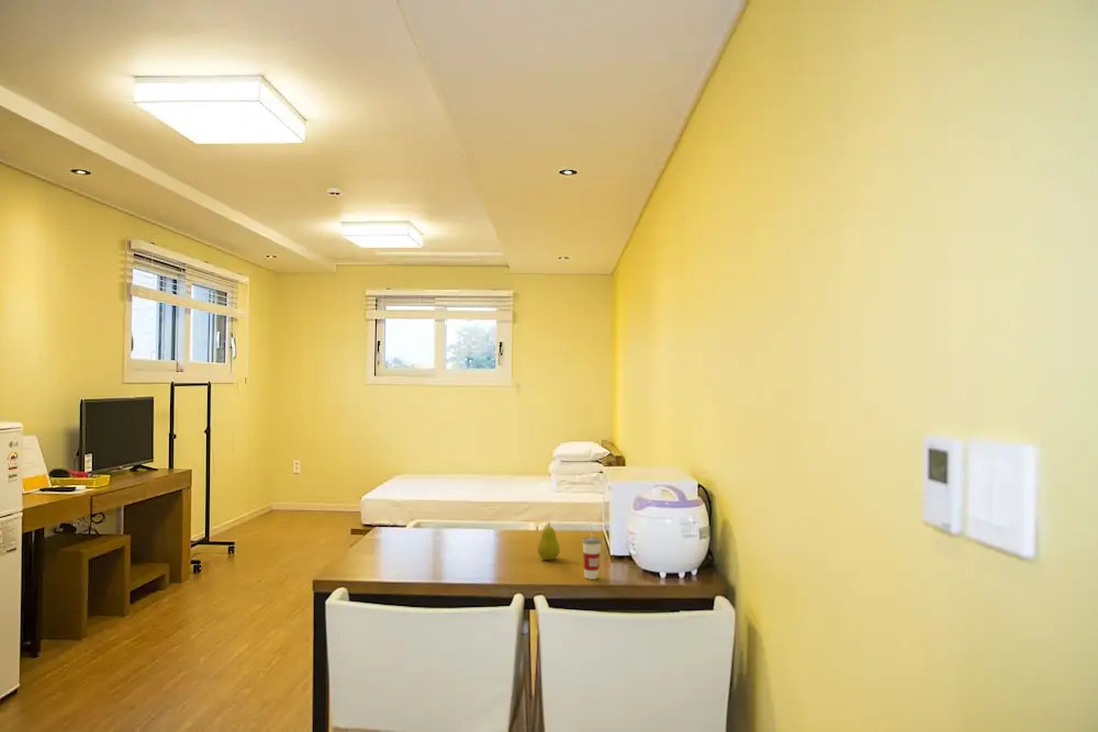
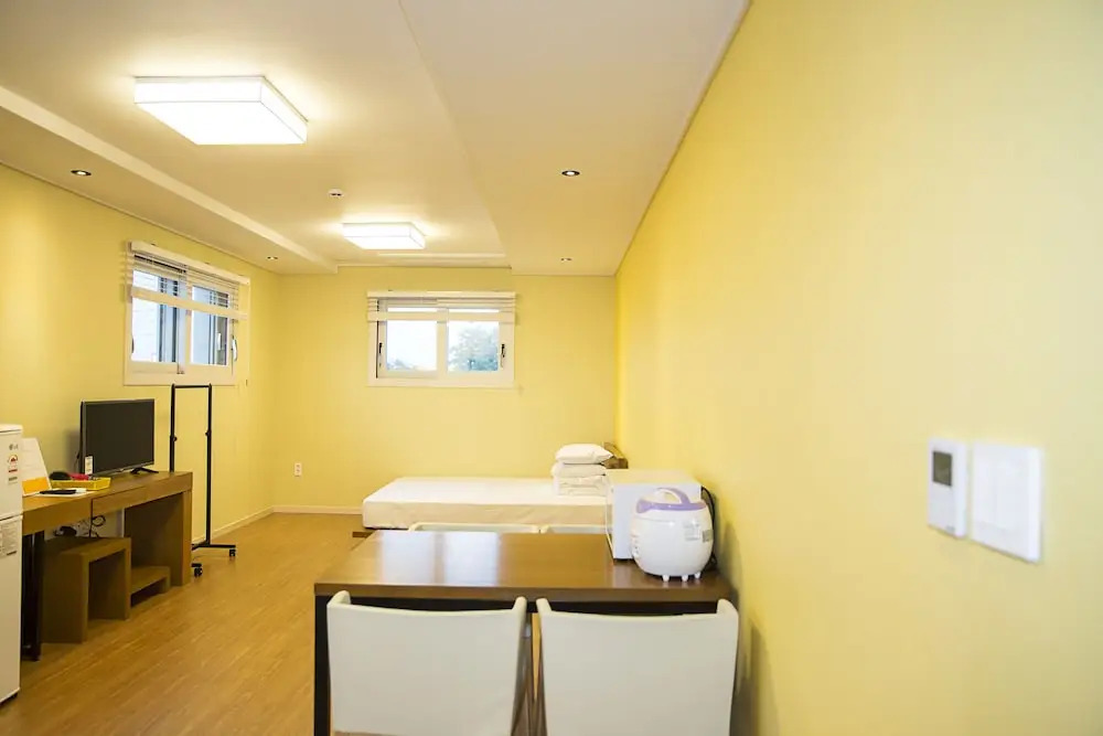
- fruit [536,521,561,561]
- cup [582,526,603,581]
